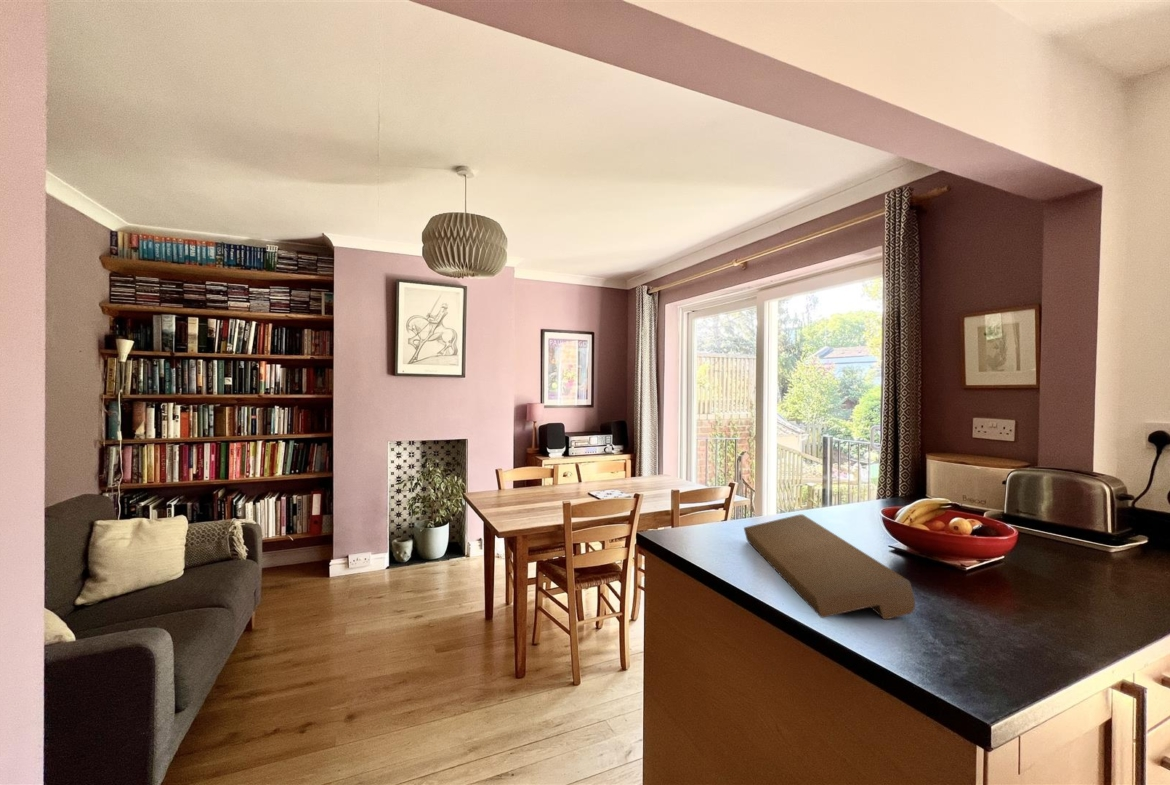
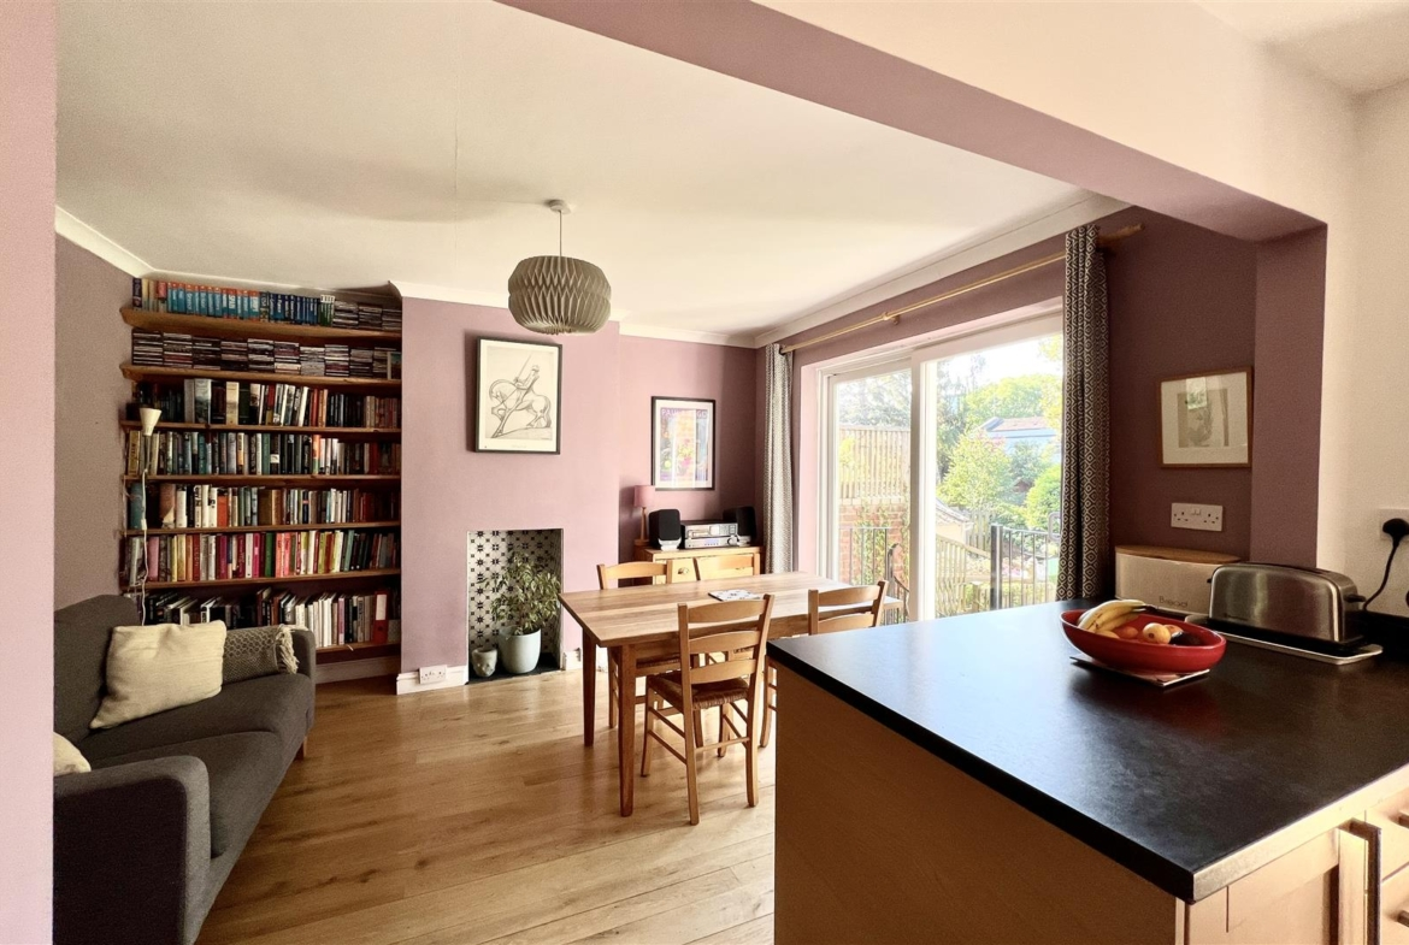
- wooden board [743,513,916,620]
